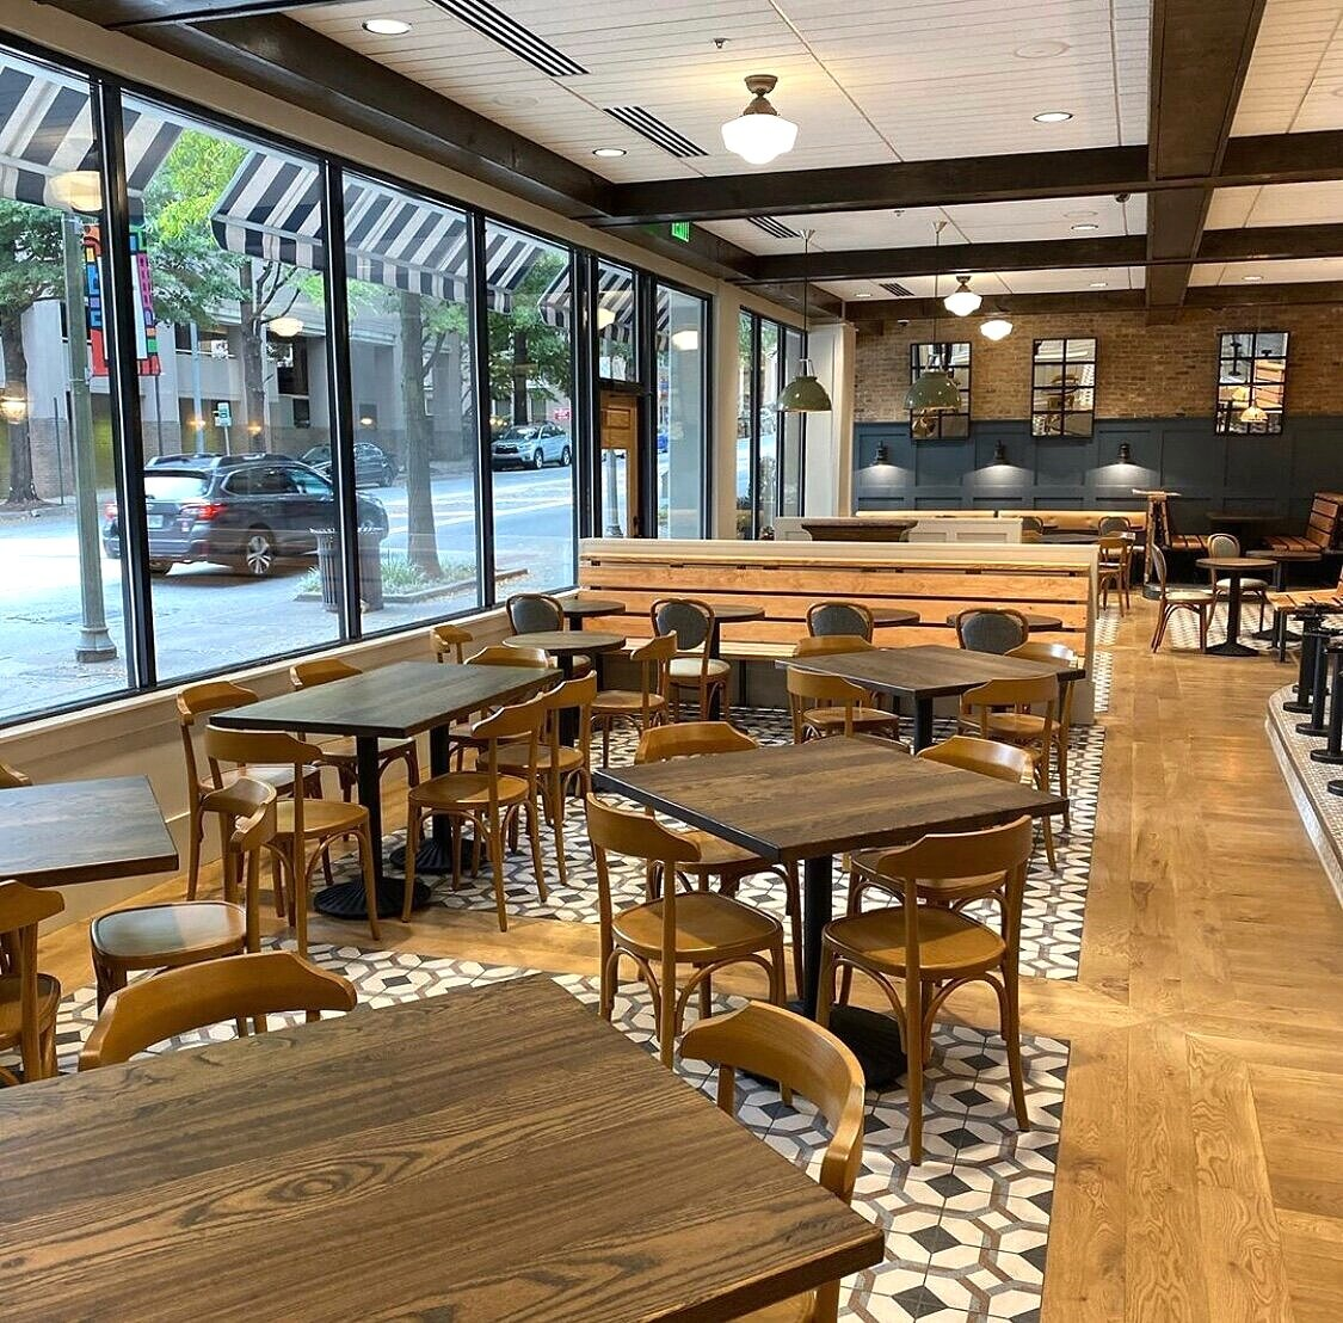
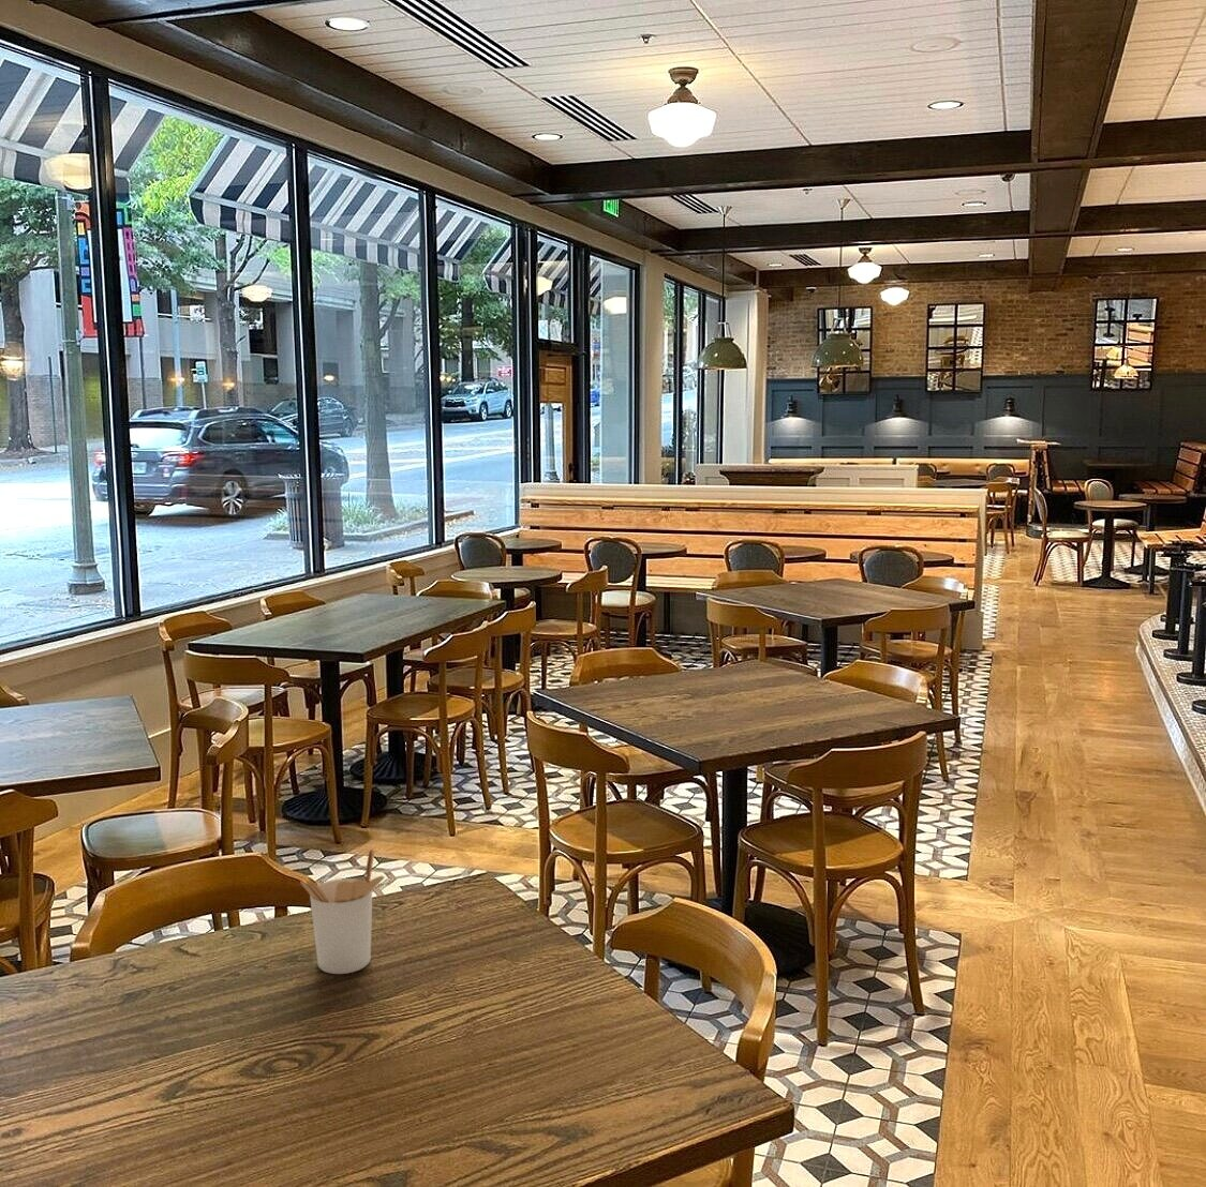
+ utensil holder [299,848,385,975]
